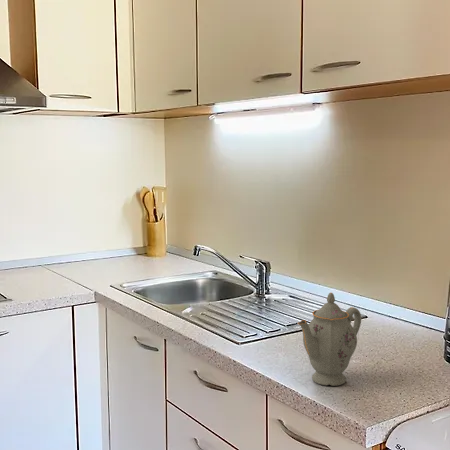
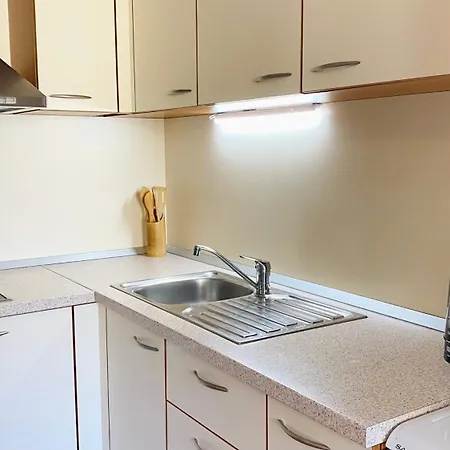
- chinaware [297,292,362,387]
